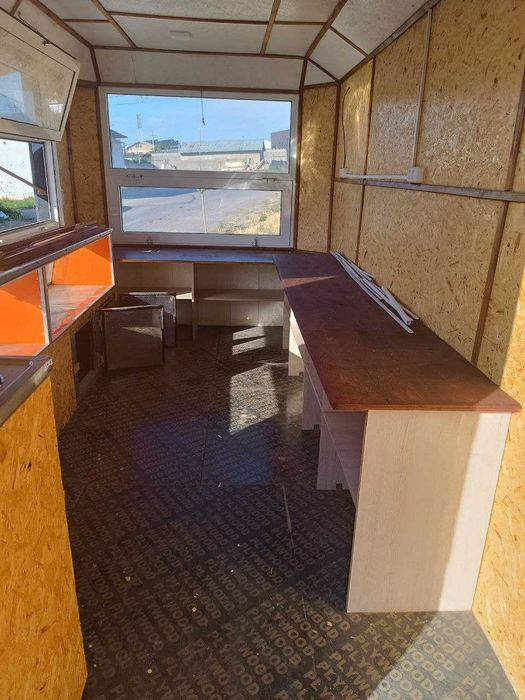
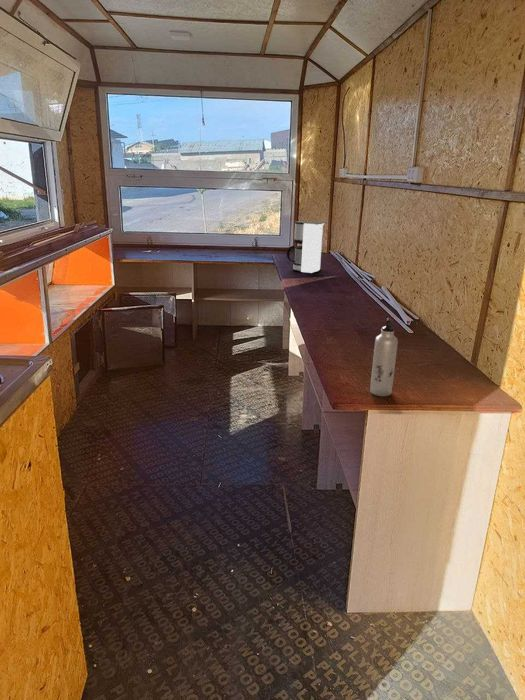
+ water bottle [369,317,399,397]
+ coffee maker [286,220,325,274]
